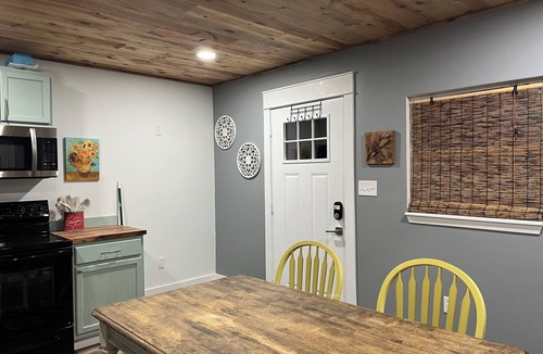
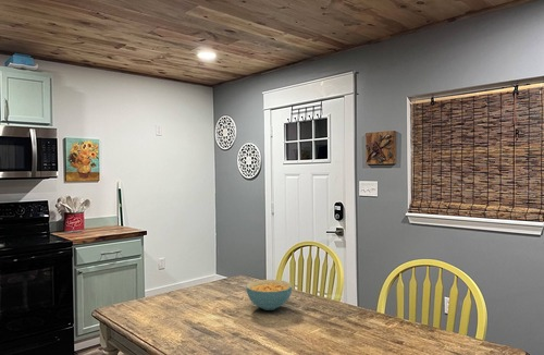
+ cereal bowl [246,279,293,311]
